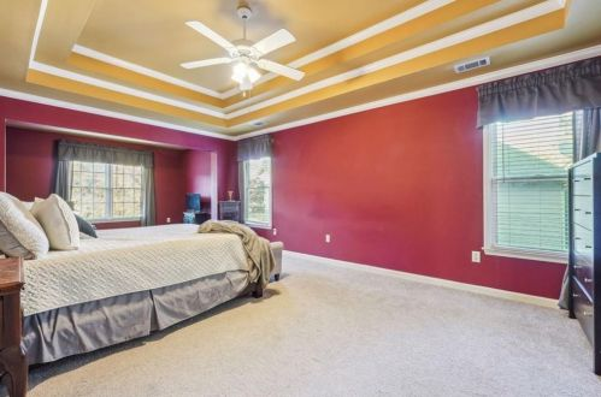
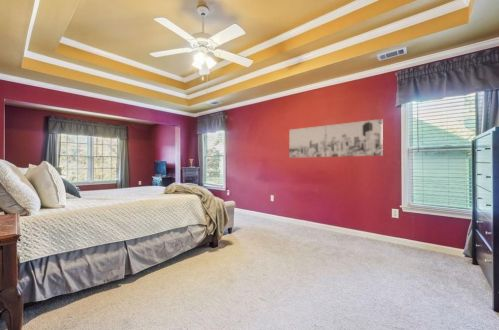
+ wall art [288,118,384,159]
